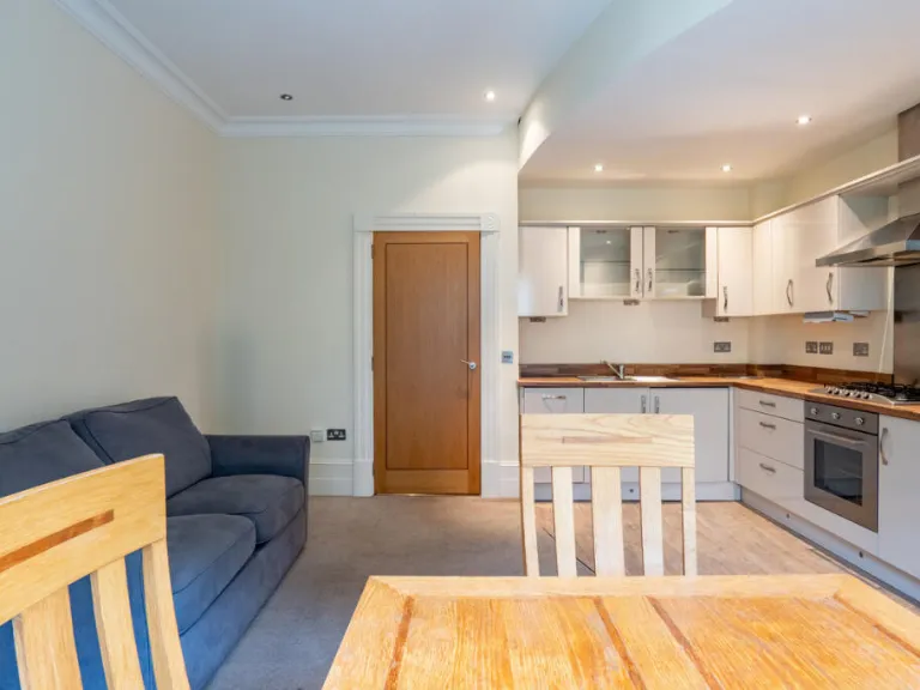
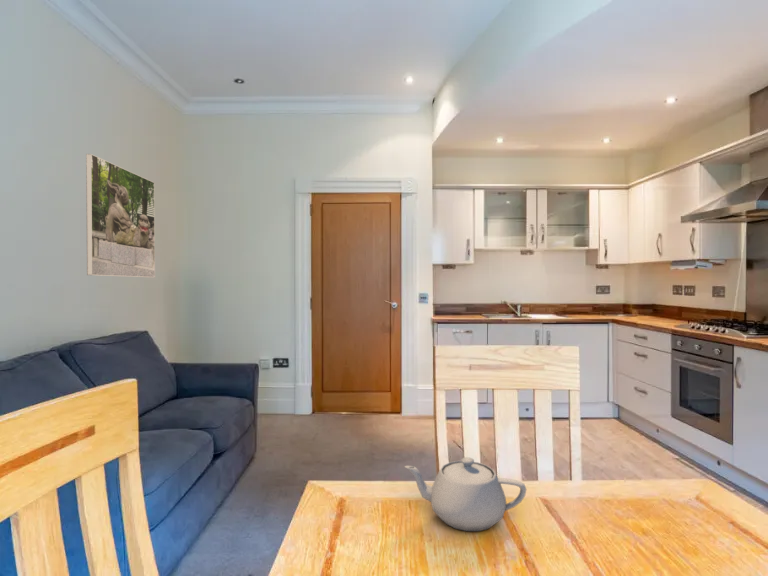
+ teapot [403,456,527,532]
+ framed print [85,153,156,278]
